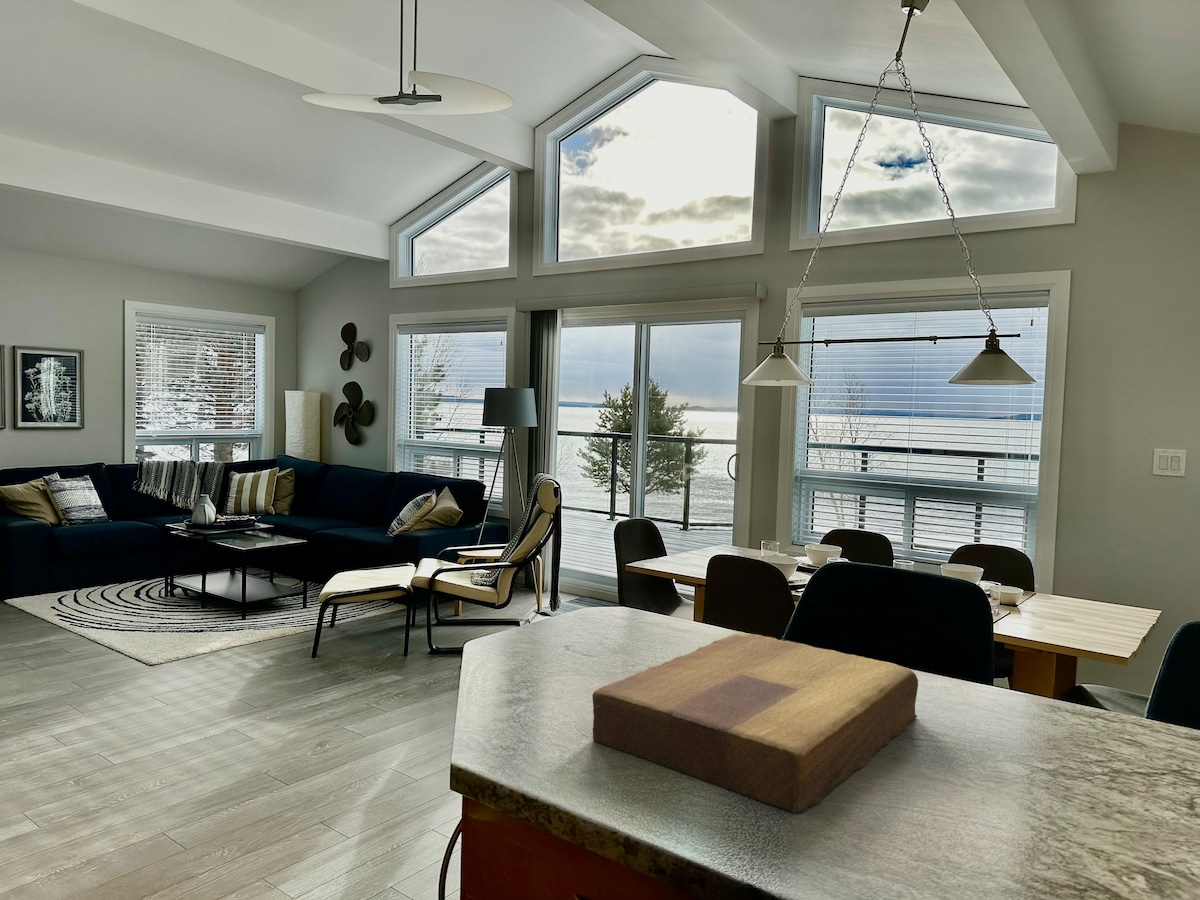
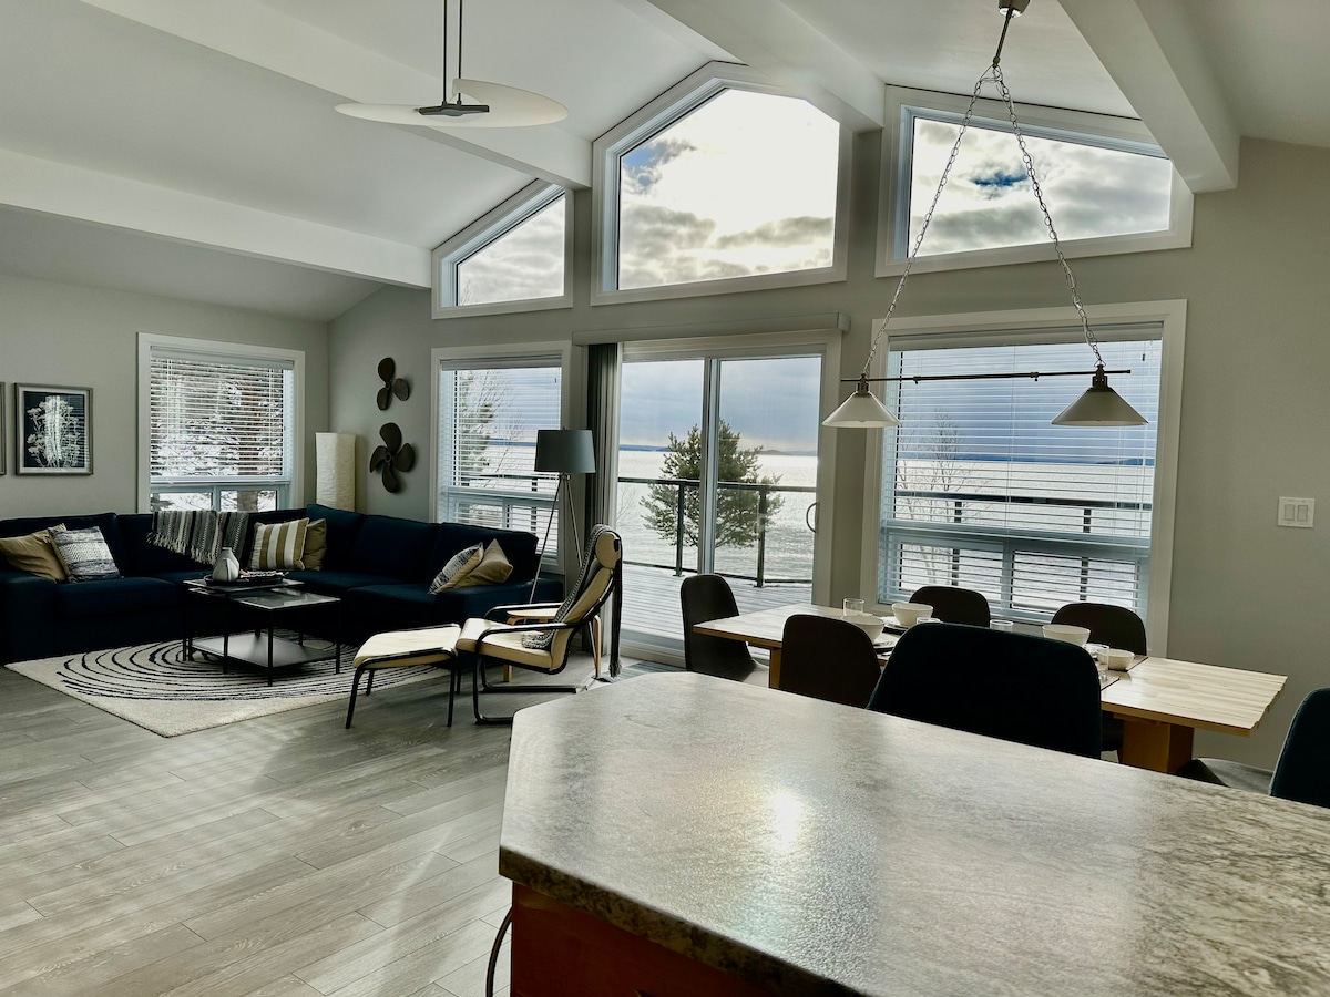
- cutting board [591,631,919,813]
